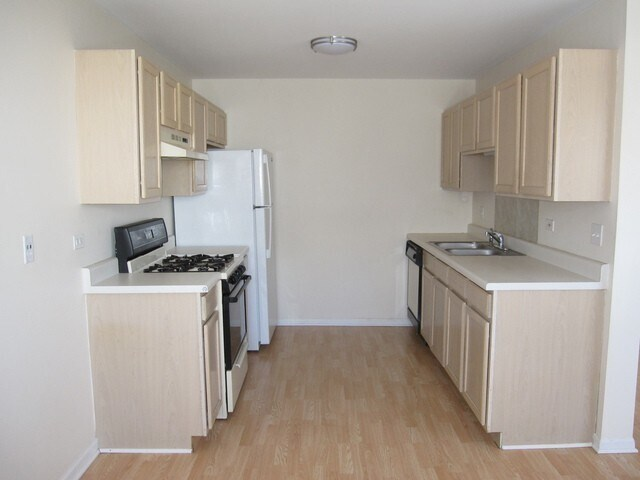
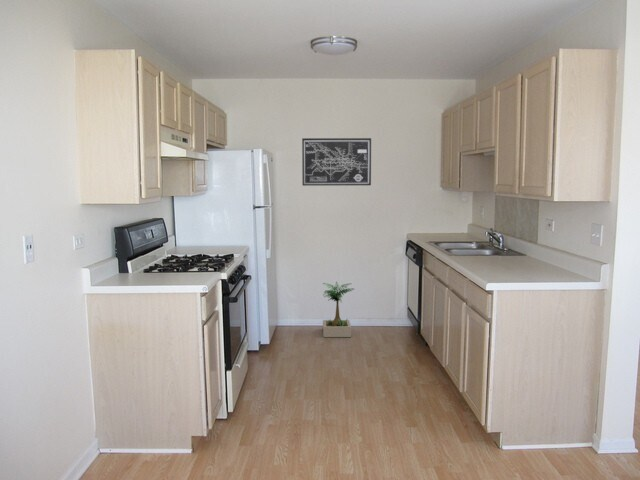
+ wall art [301,137,372,187]
+ potted plant [322,280,355,338]
